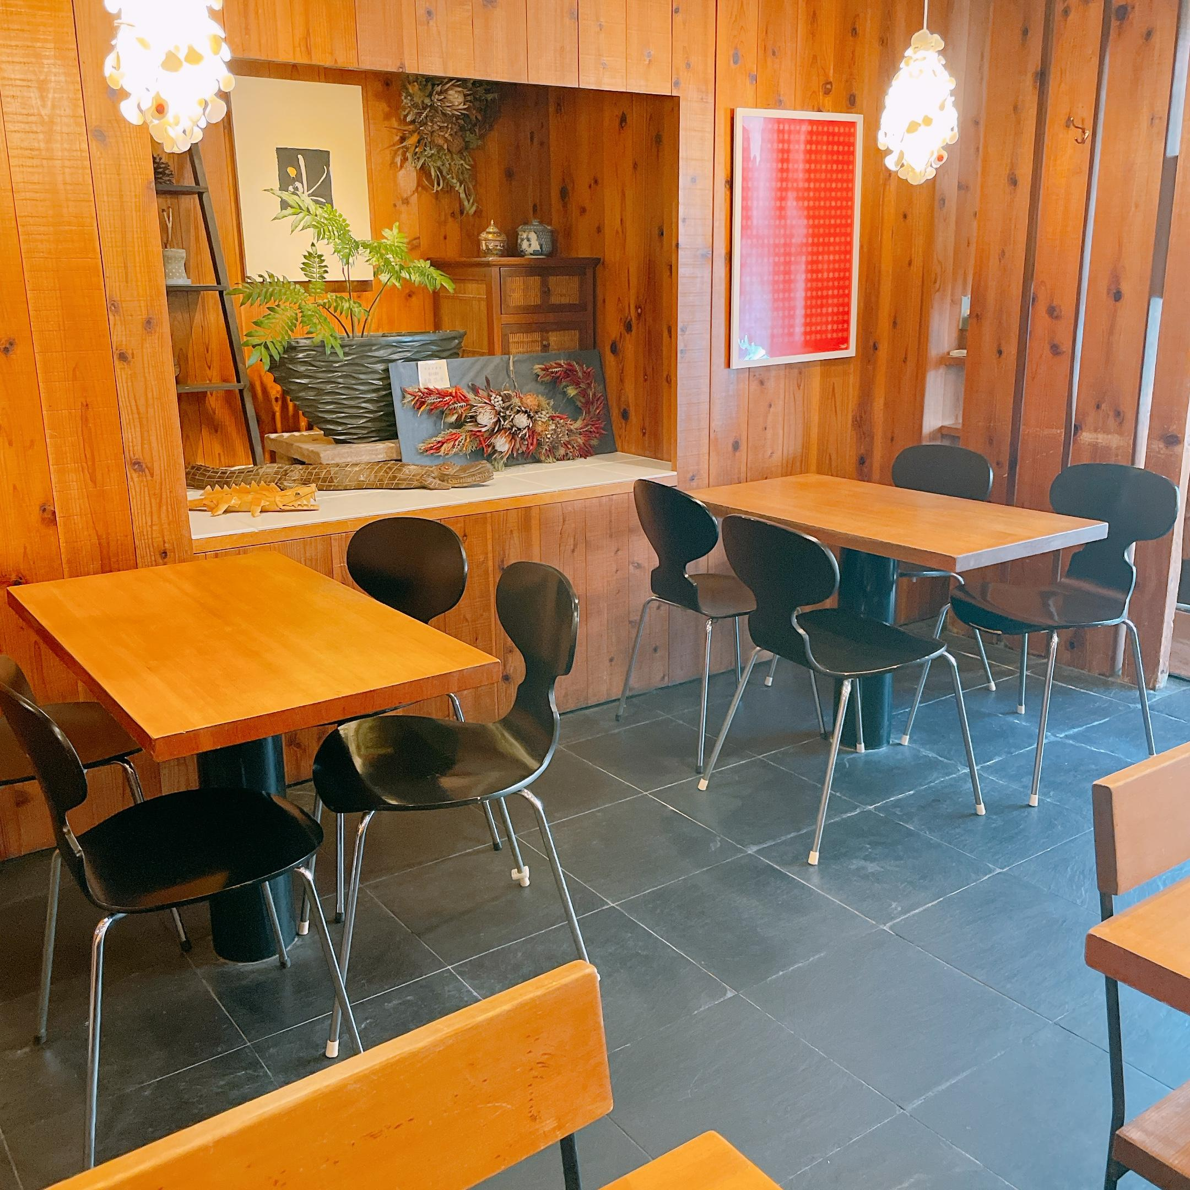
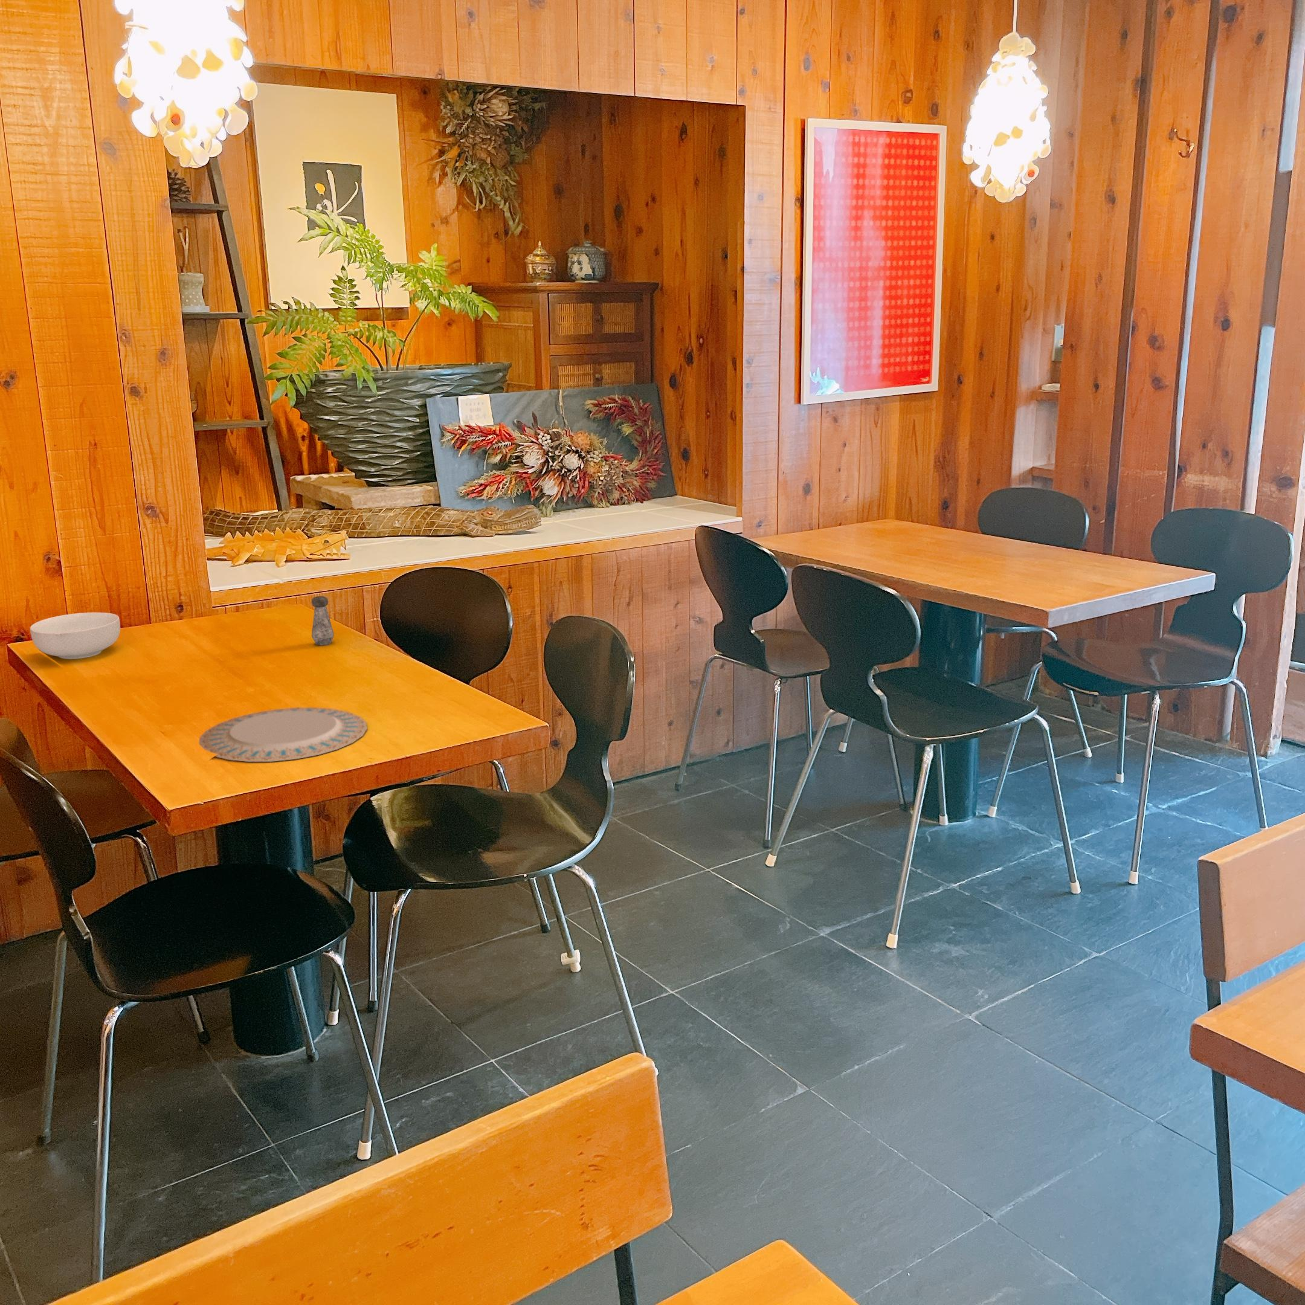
+ chinaware [198,707,368,762]
+ salt shaker [311,595,335,647]
+ cereal bowl [30,612,121,660]
